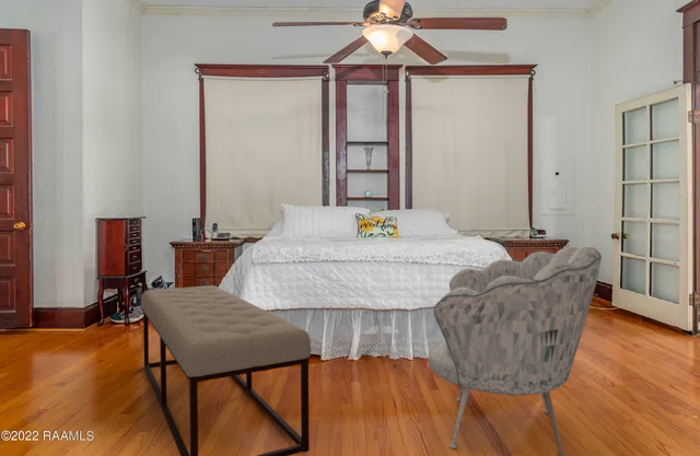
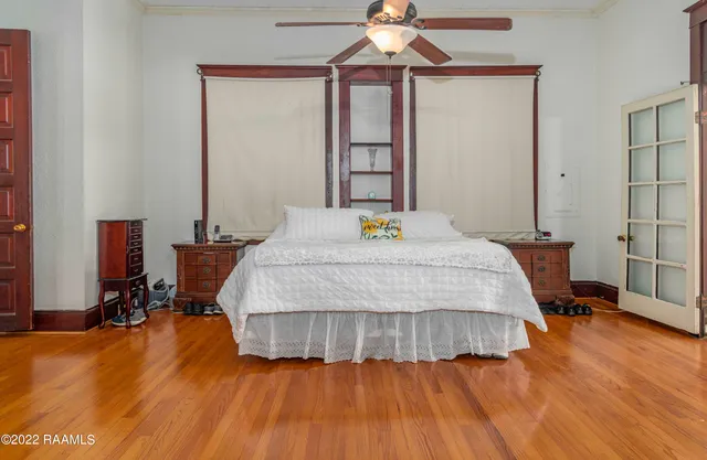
- armchair [428,246,603,456]
- bench [140,284,312,456]
